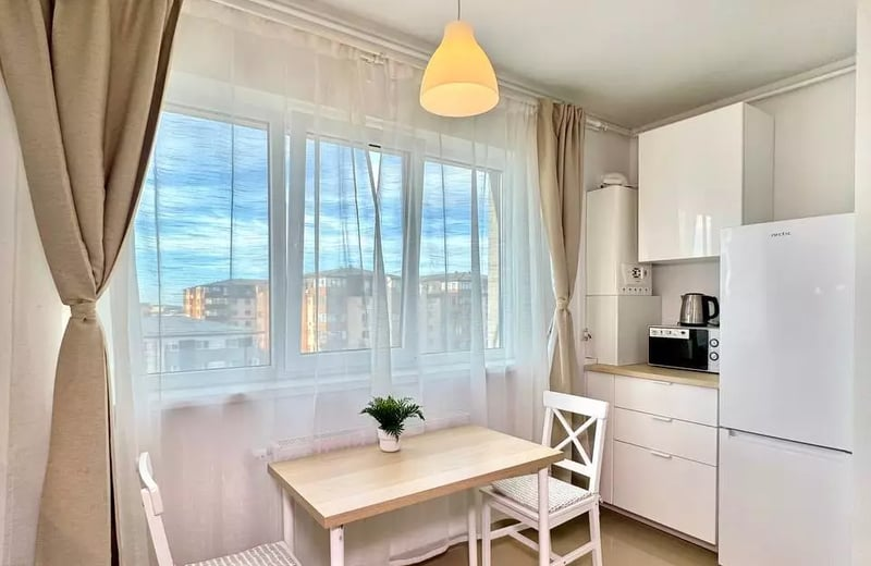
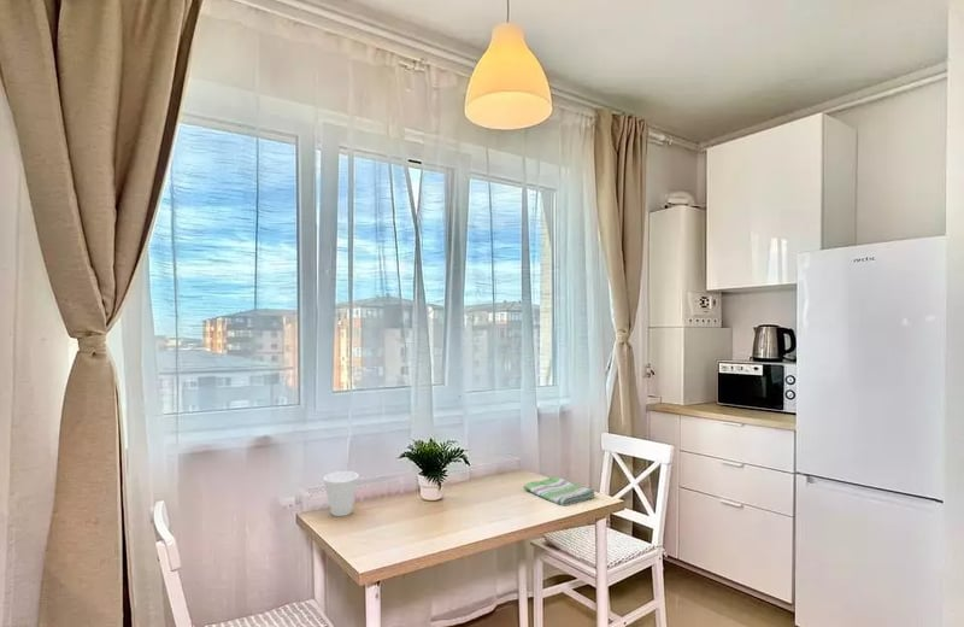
+ dish towel [523,475,595,506]
+ cup [323,470,360,517]
